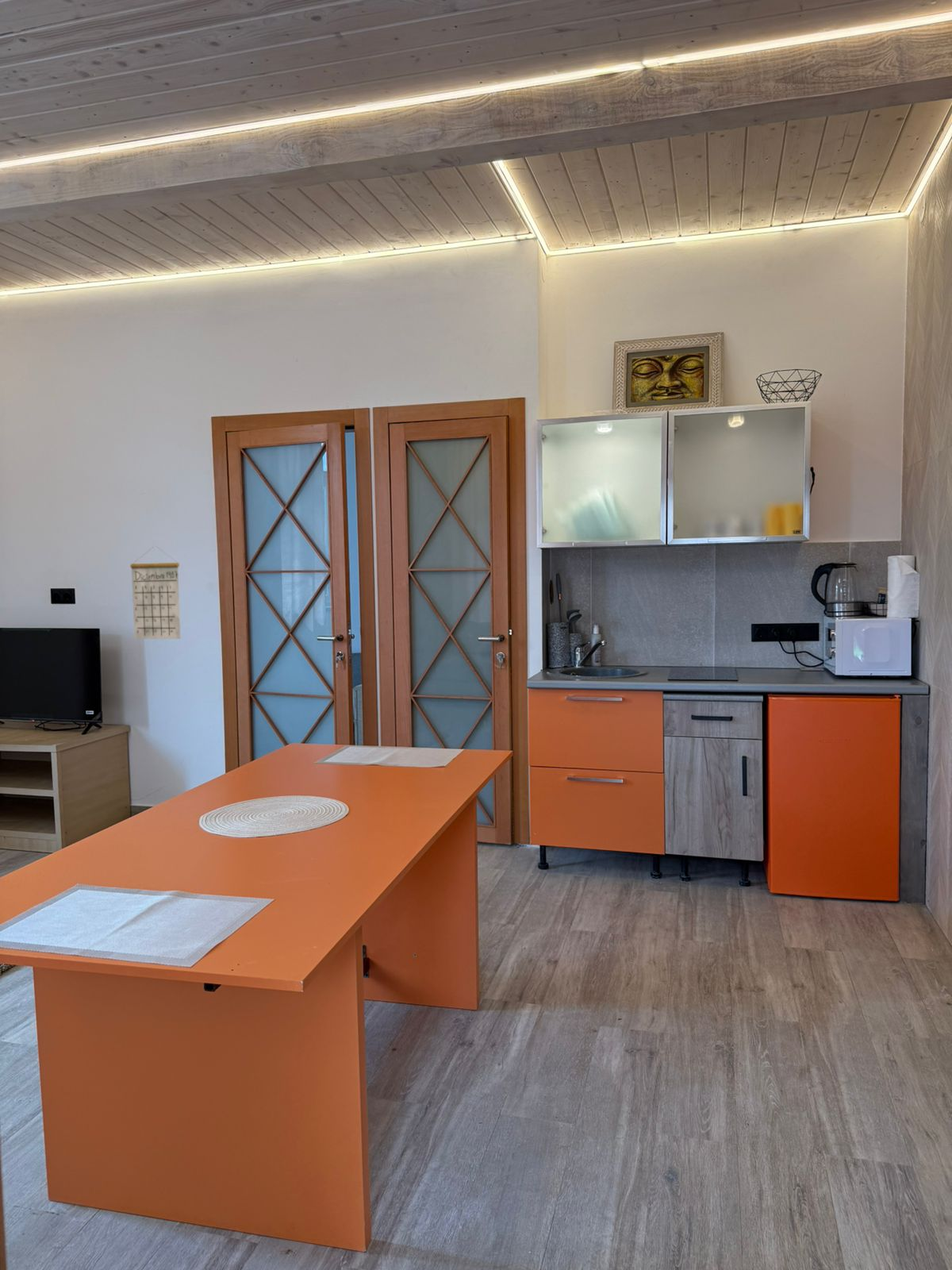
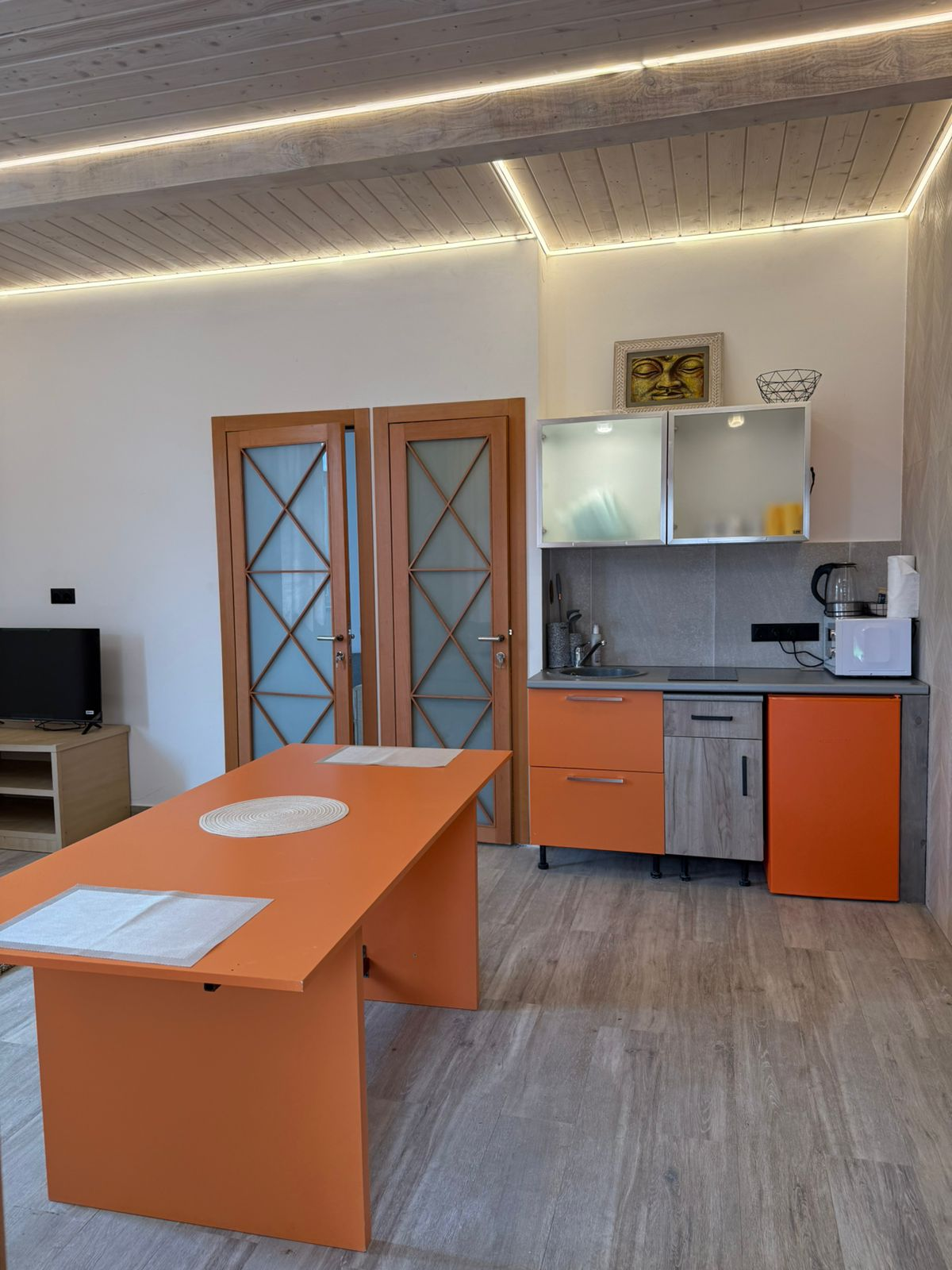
- calendar [129,546,182,640]
